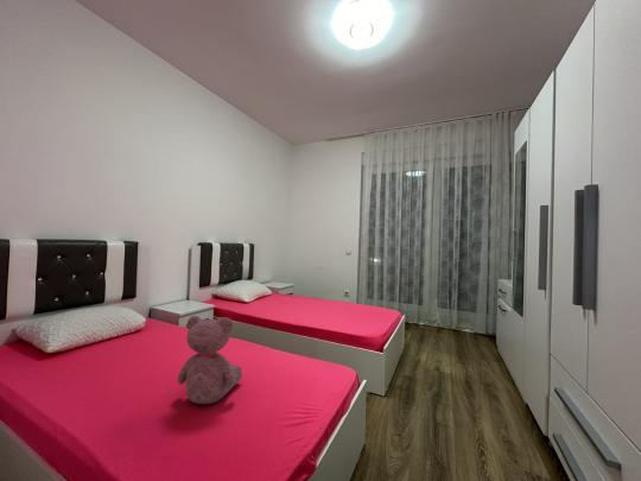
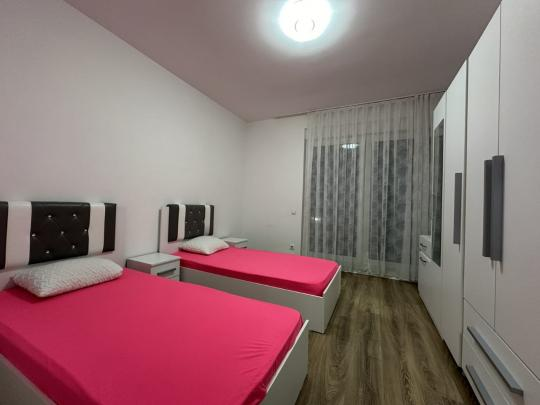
- teddy bear [177,315,243,405]
